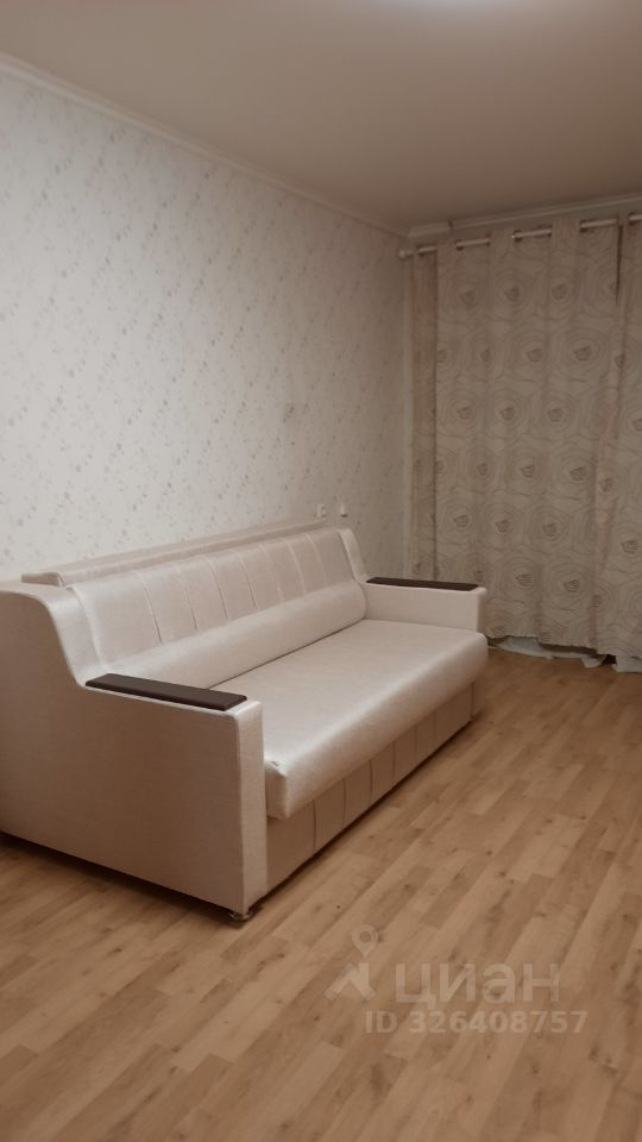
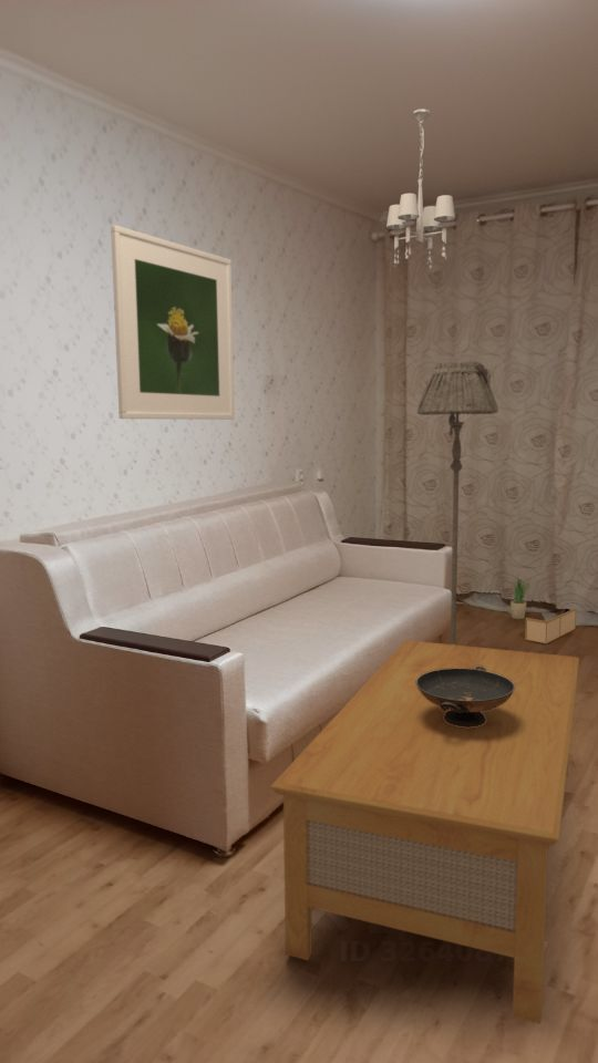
+ potted plant [509,574,532,620]
+ decorative bowl [416,665,515,727]
+ coffee table [269,639,580,1025]
+ floor lamp [416,360,499,646]
+ chandelier [385,107,456,269]
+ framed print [110,225,236,421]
+ cardboard box [524,607,577,644]
